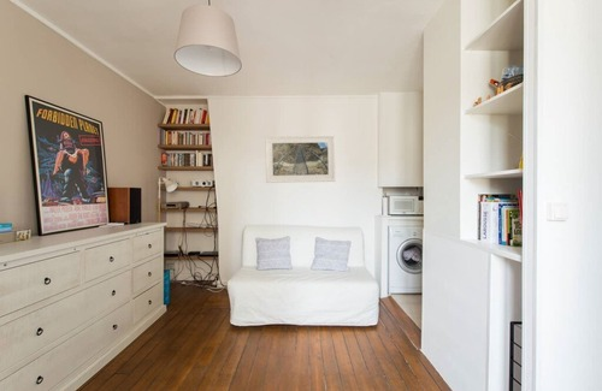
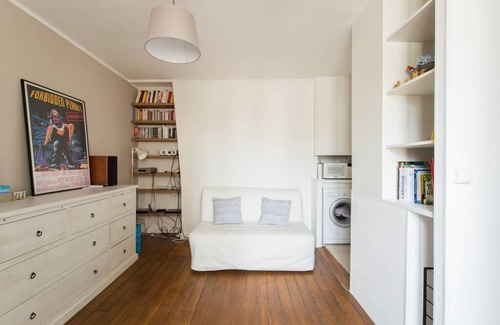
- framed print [264,134,337,184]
